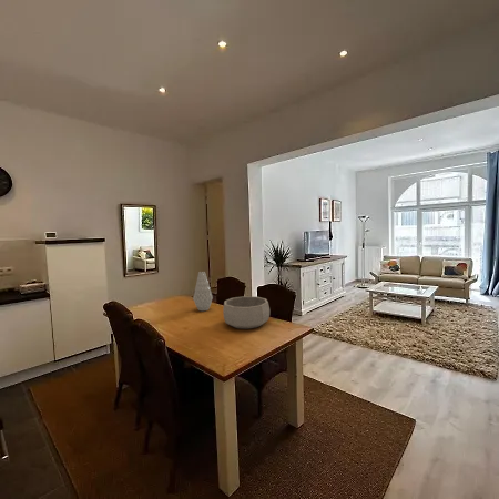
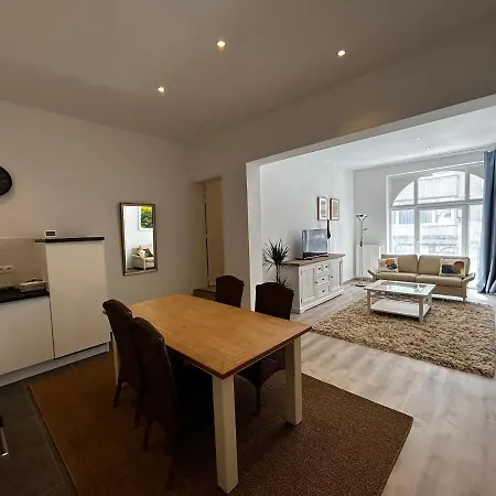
- decorative bowl [222,295,271,330]
- vase [192,271,214,312]
